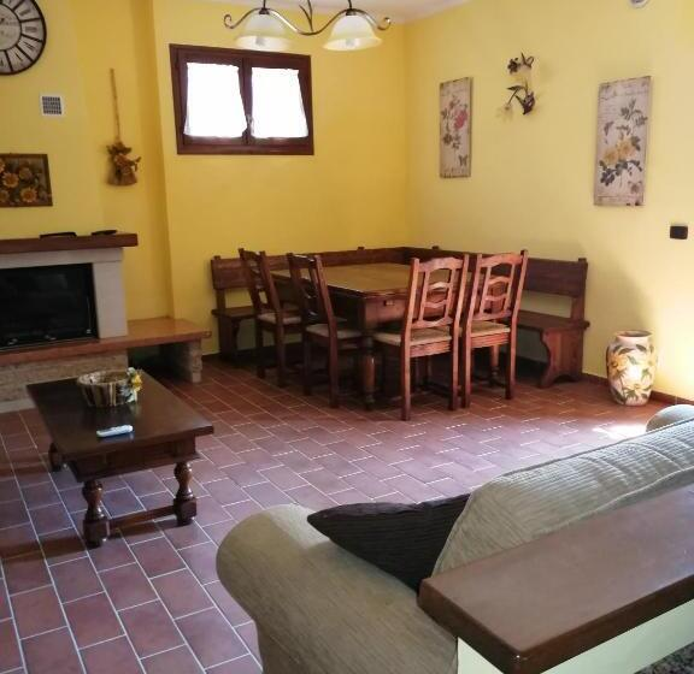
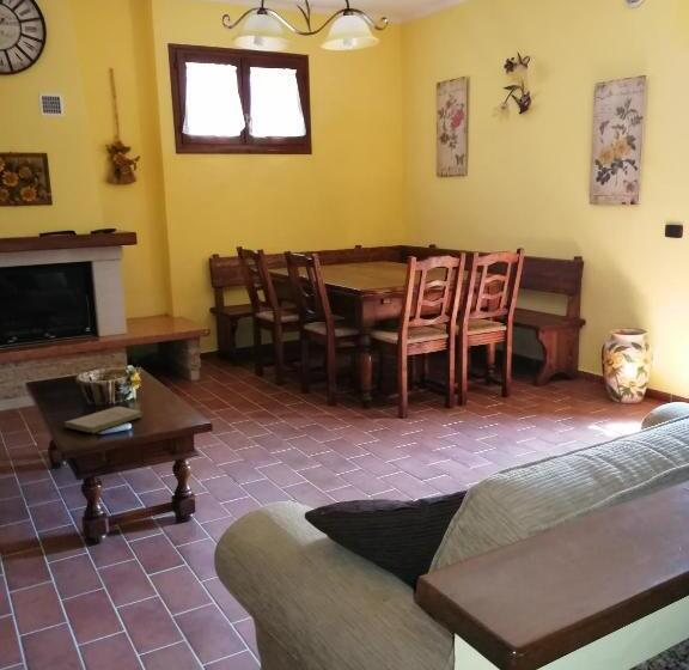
+ book [63,406,145,434]
